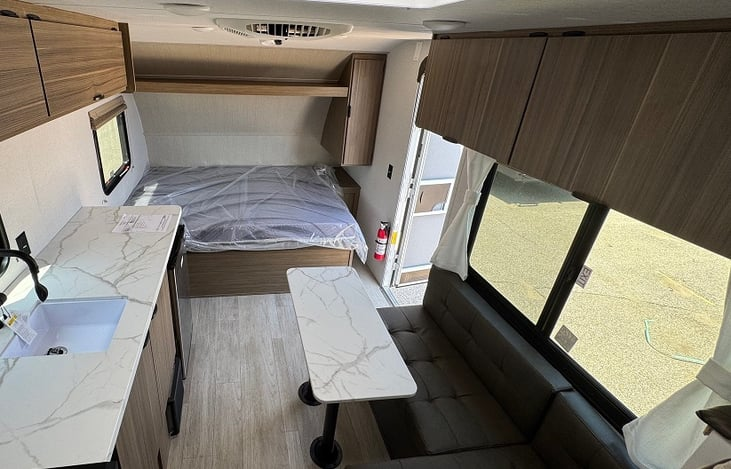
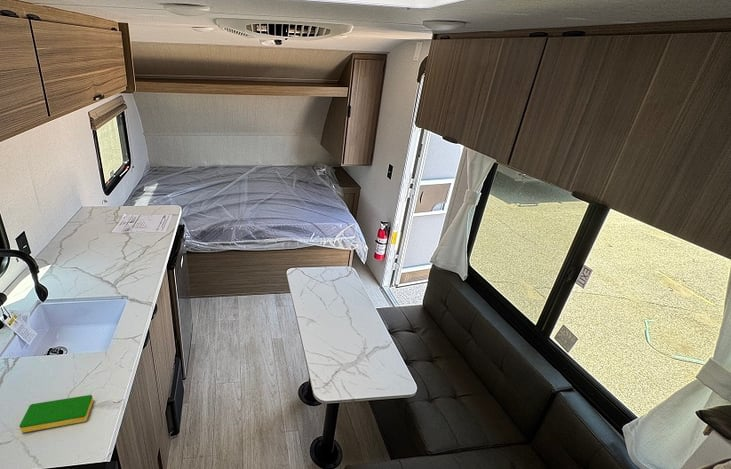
+ dish sponge [18,394,94,434]
